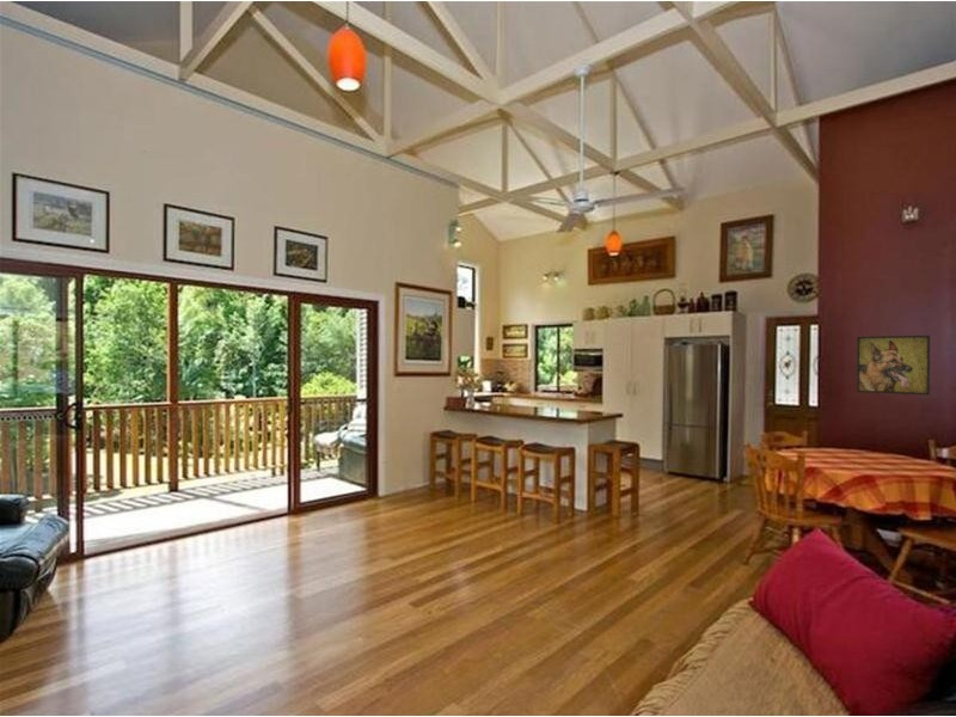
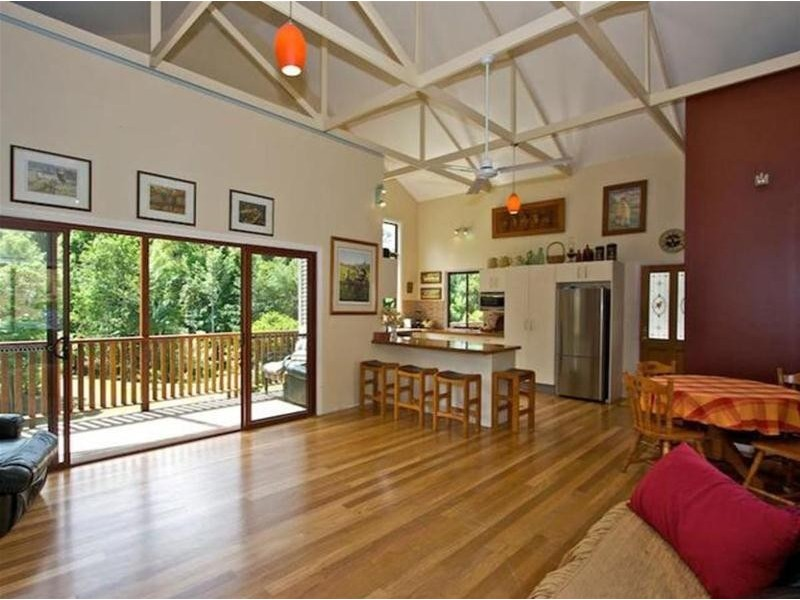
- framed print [856,335,931,397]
